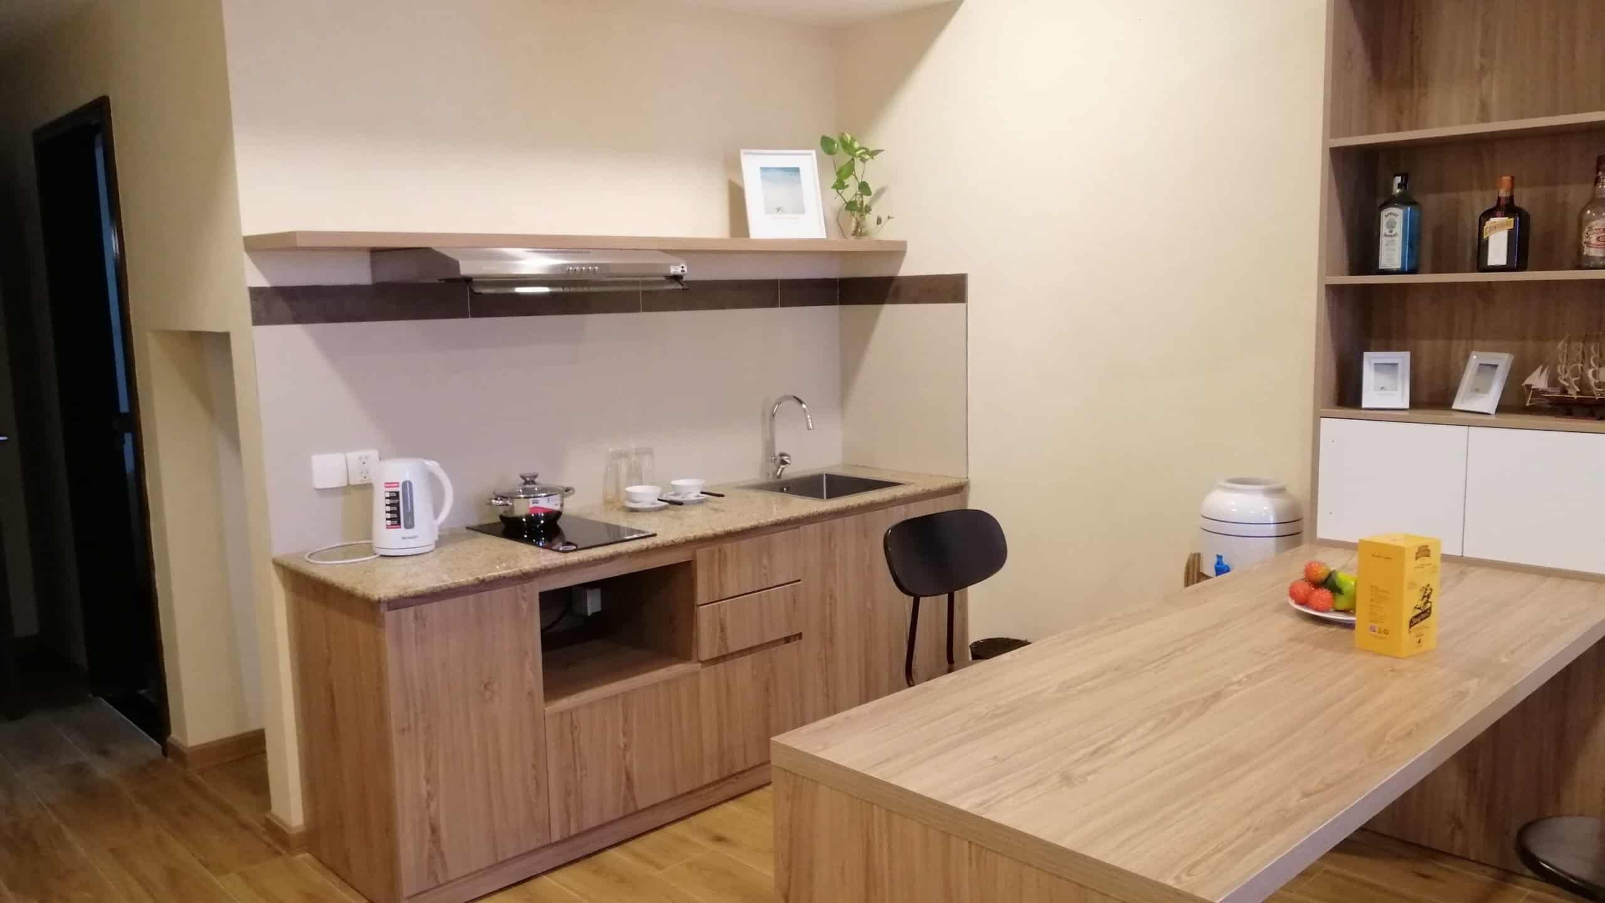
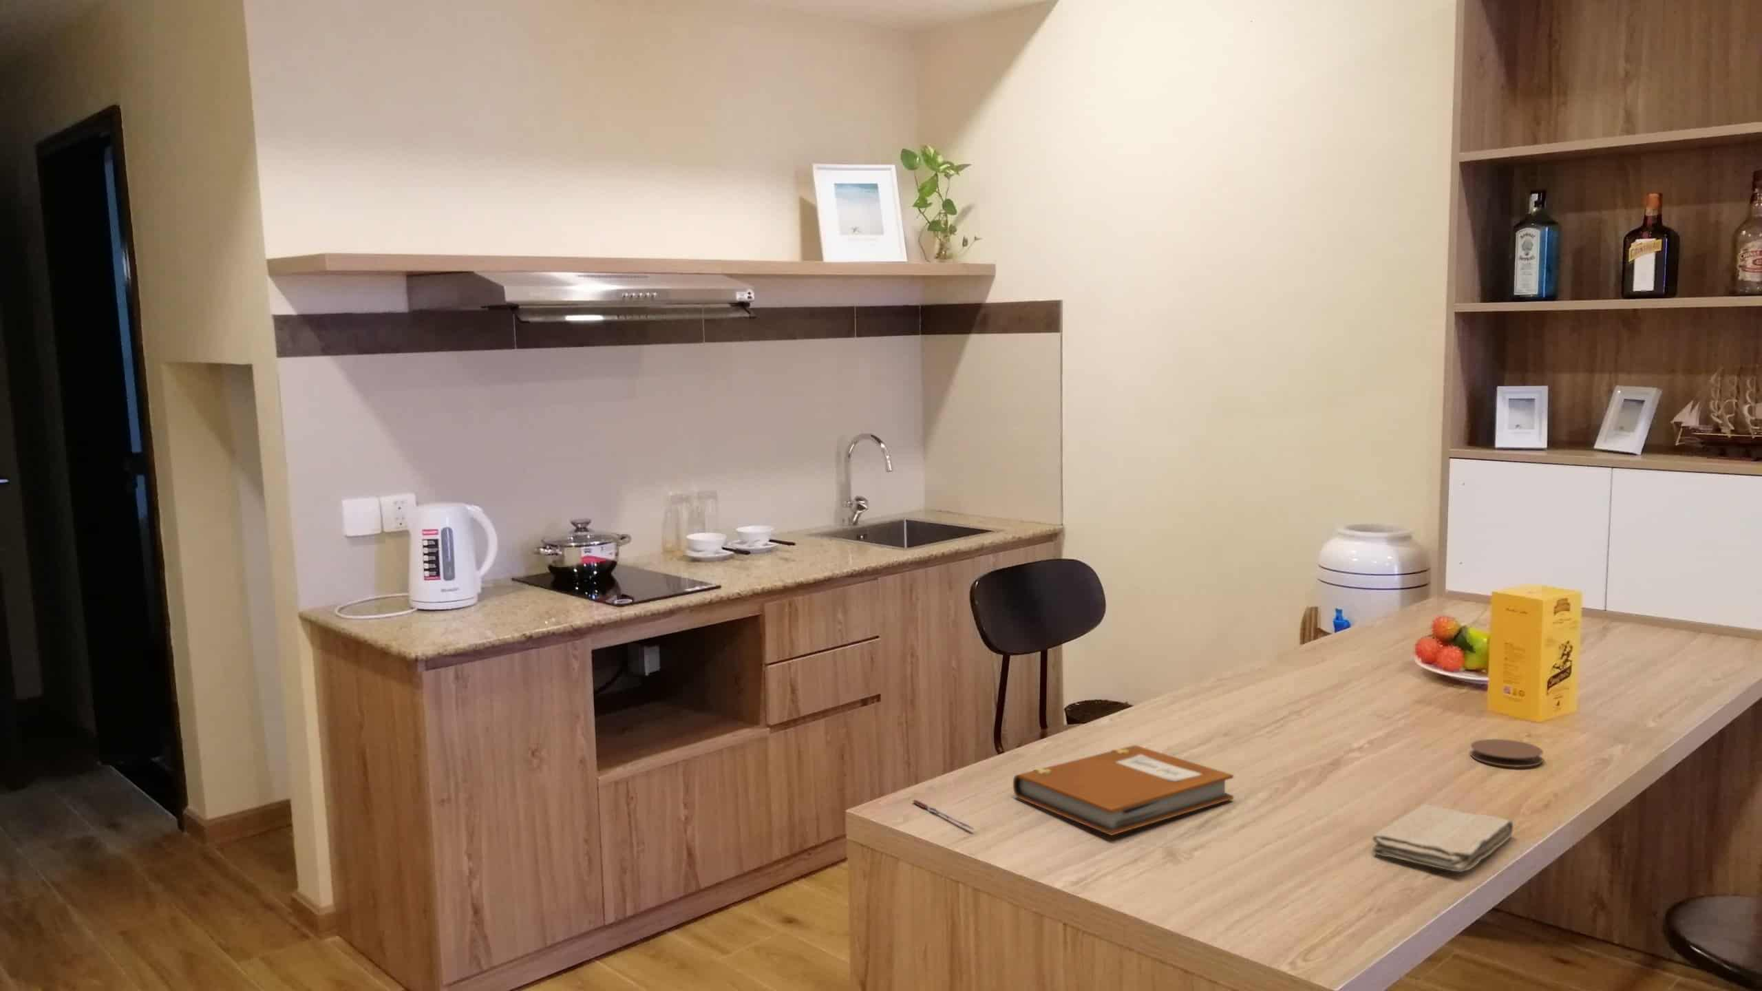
+ washcloth [1372,803,1514,872]
+ notebook [1013,744,1234,836]
+ coaster [1469,738,1544,767]
+ pen [912,799,975,830]
